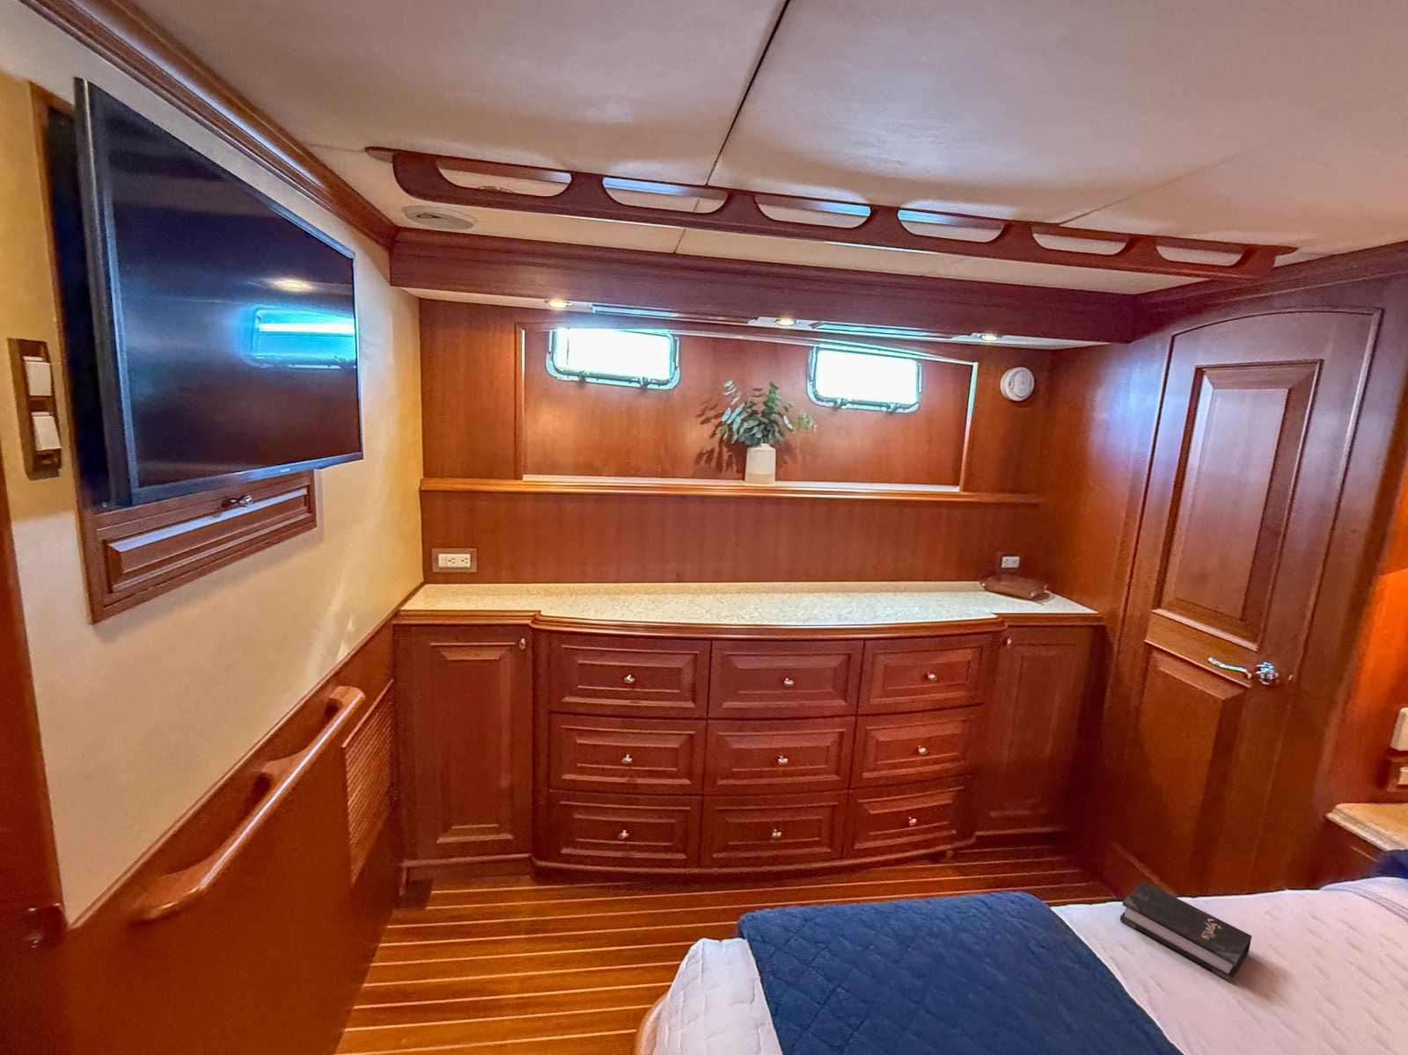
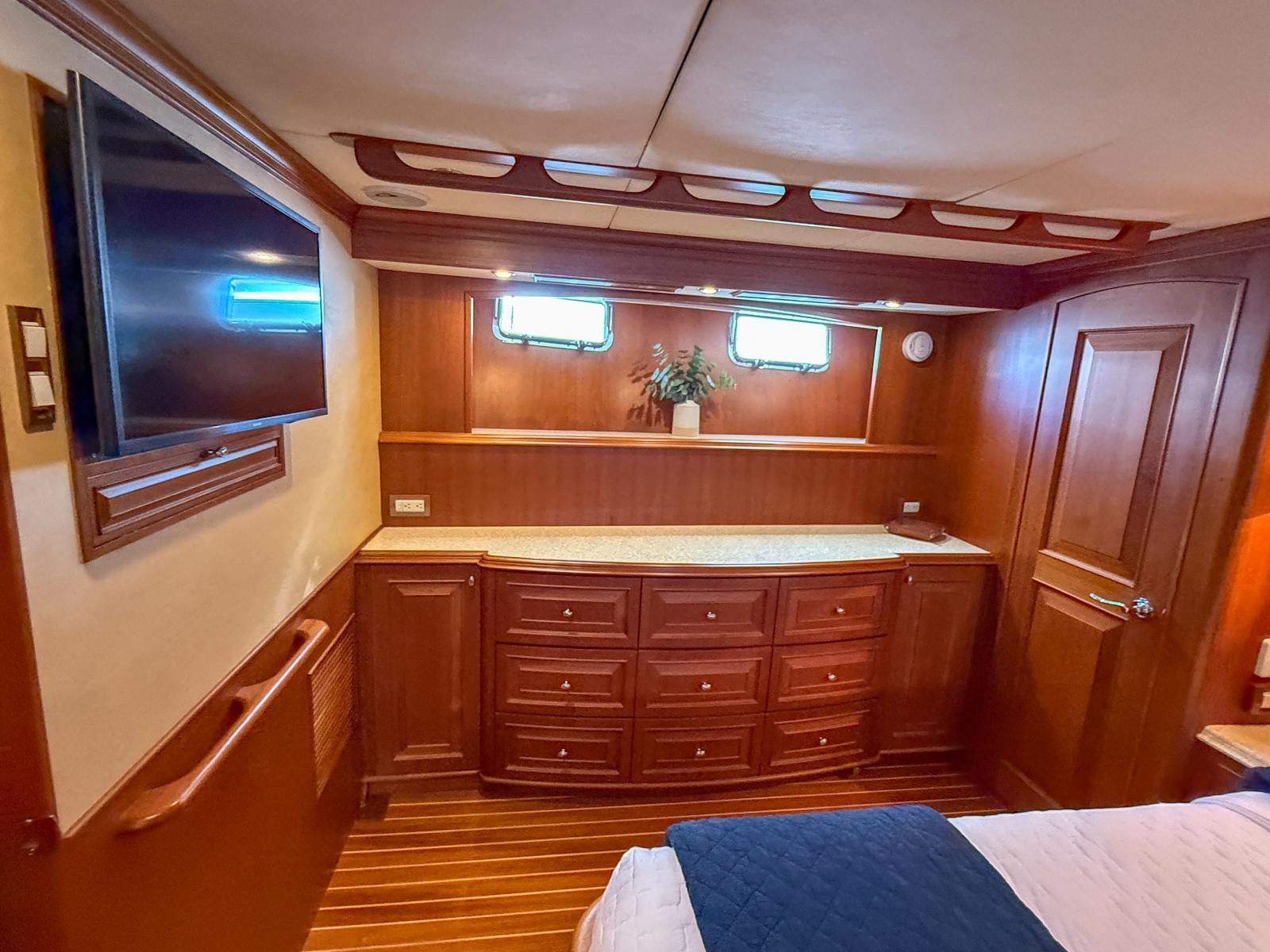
- hardback book [1119,880,1253,984]
